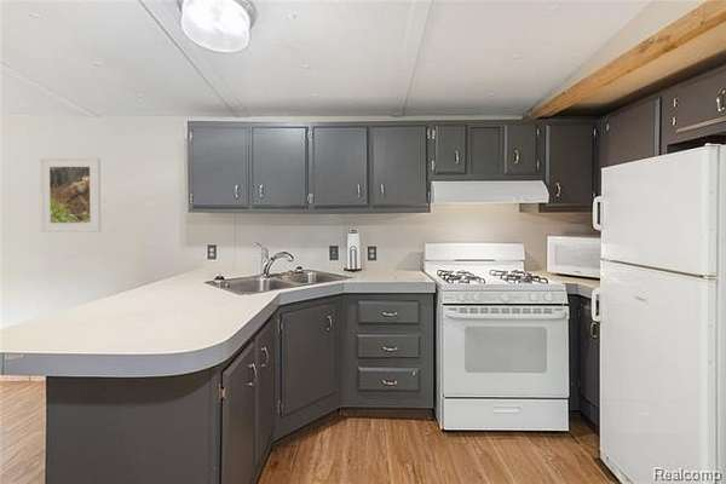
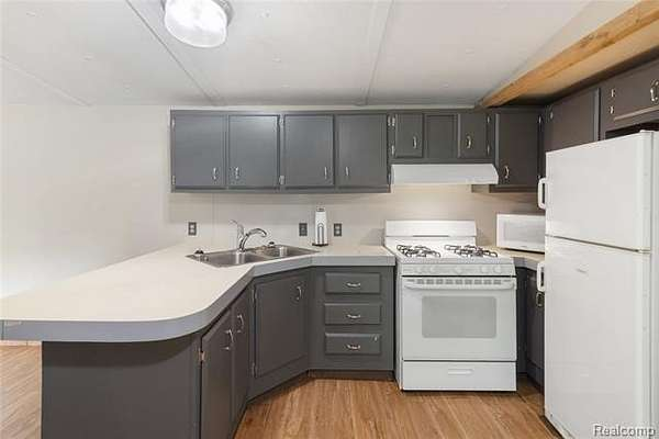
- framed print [39,156,102,234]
